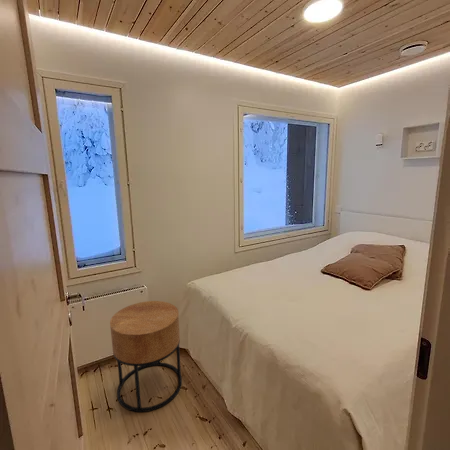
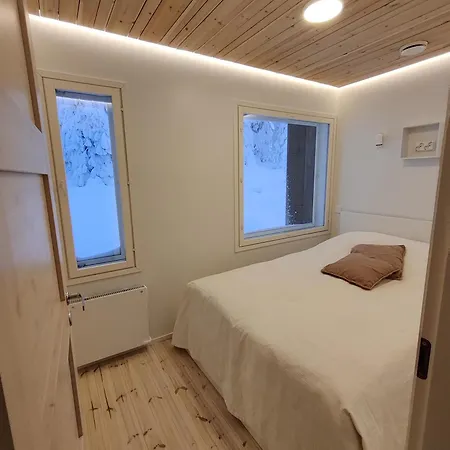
- side table [109,300,183,413]
